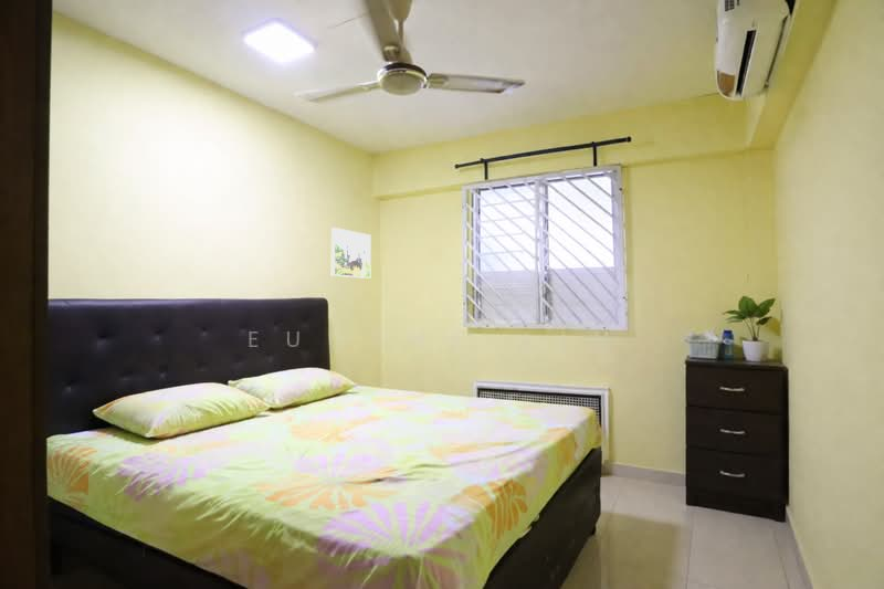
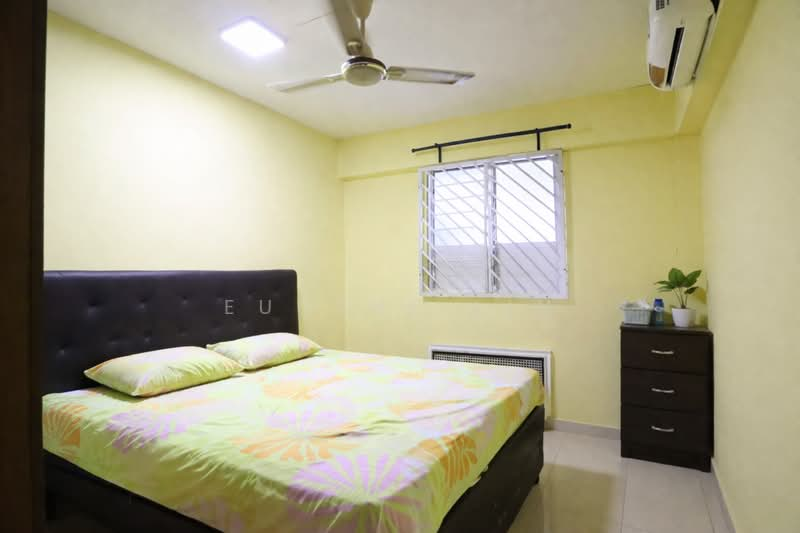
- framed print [330,227,372,280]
